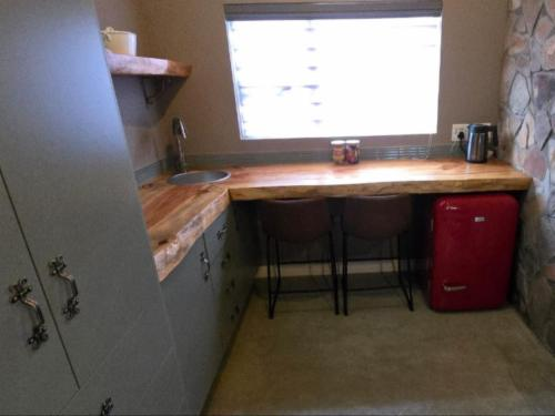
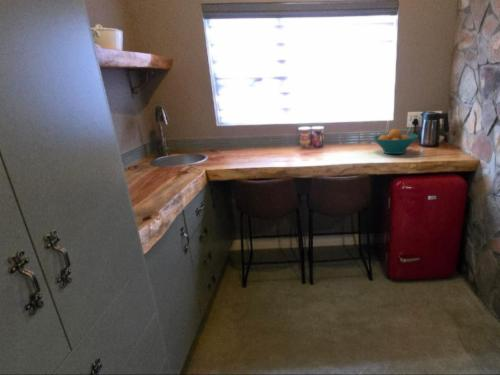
+ fruit bowl [372,128,420,155]
